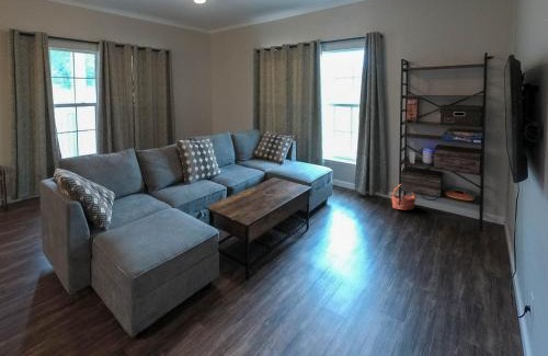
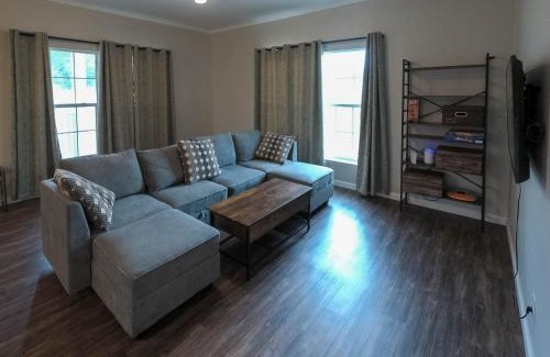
- basket [390,184,416,210]
